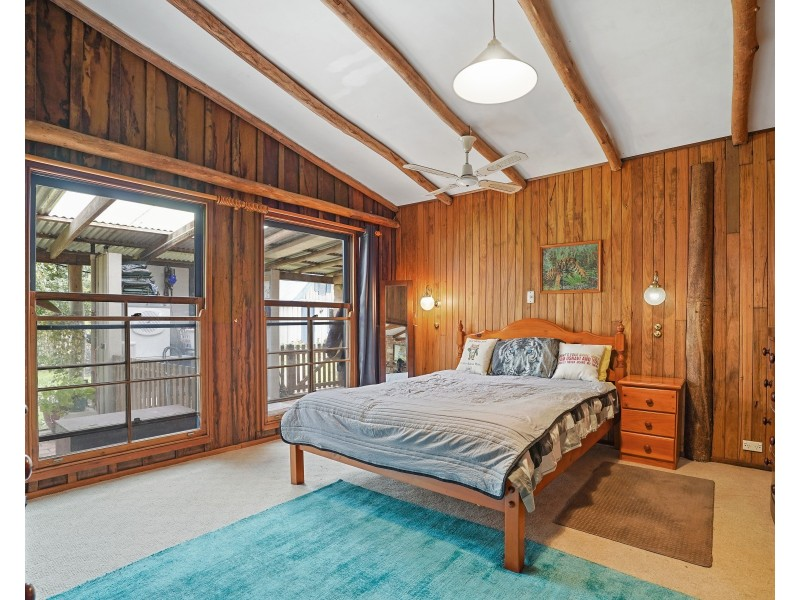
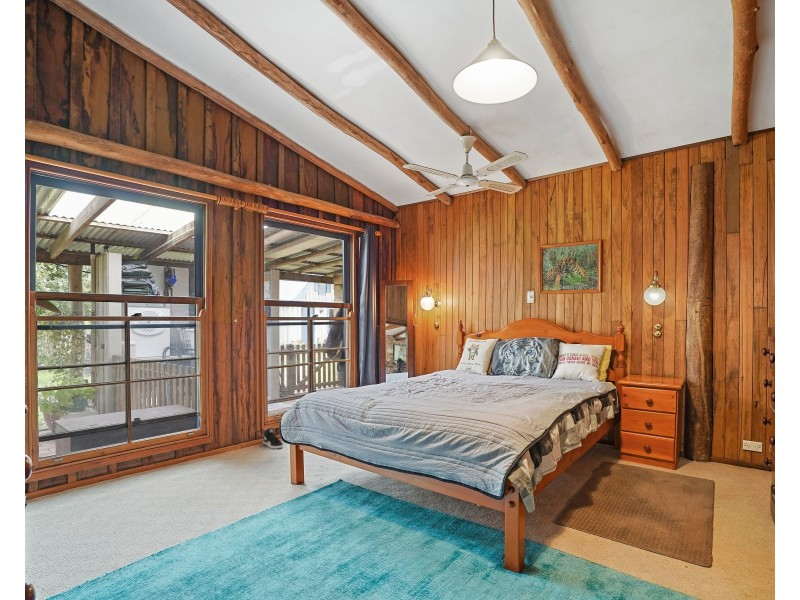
+ sneaker [262,427,284,450]
